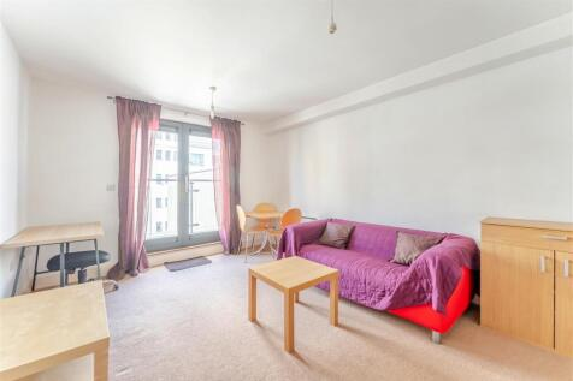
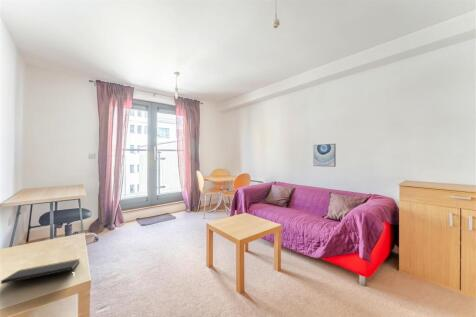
+ wall art [313,143,337,168]
+ notepad [0,258,81,285]
